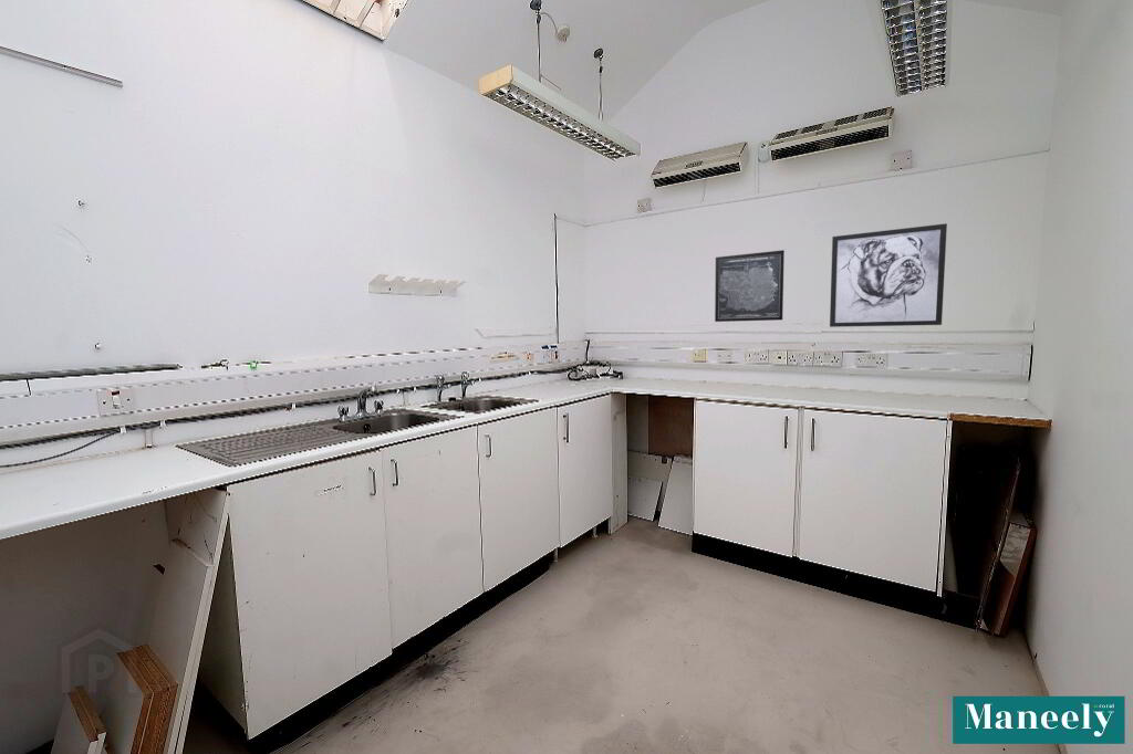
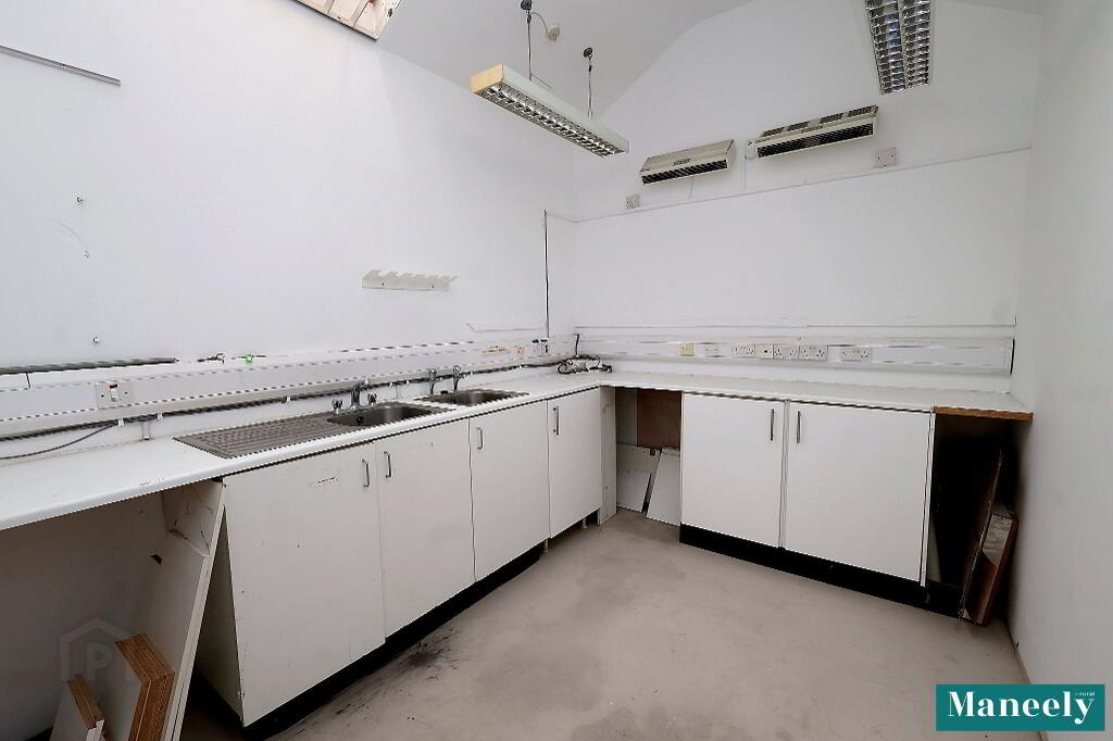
- wall art [714,249,786,323]
- wall art [829,222,948,328]
